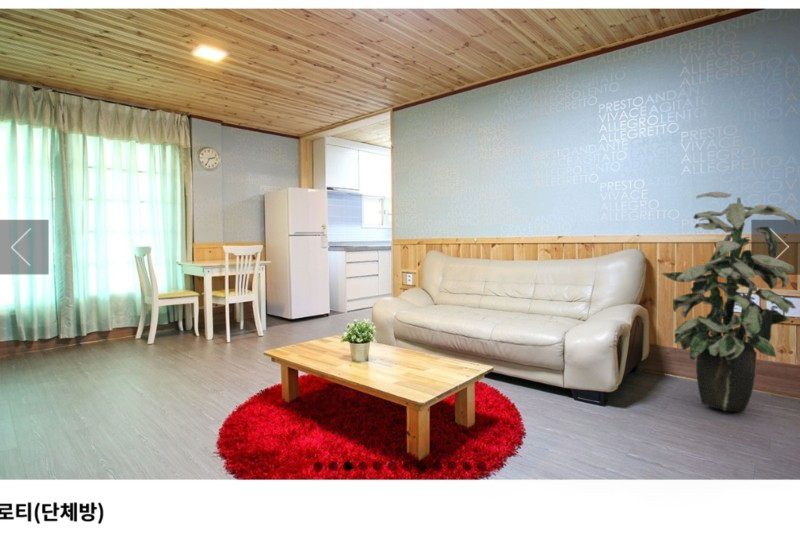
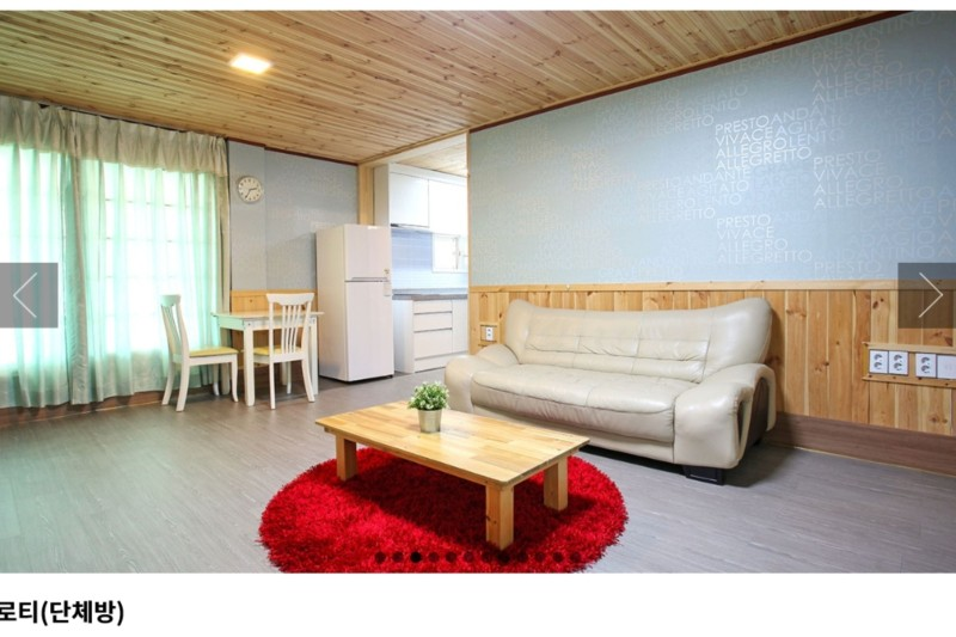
- indoor plant [661,191,798,412]
